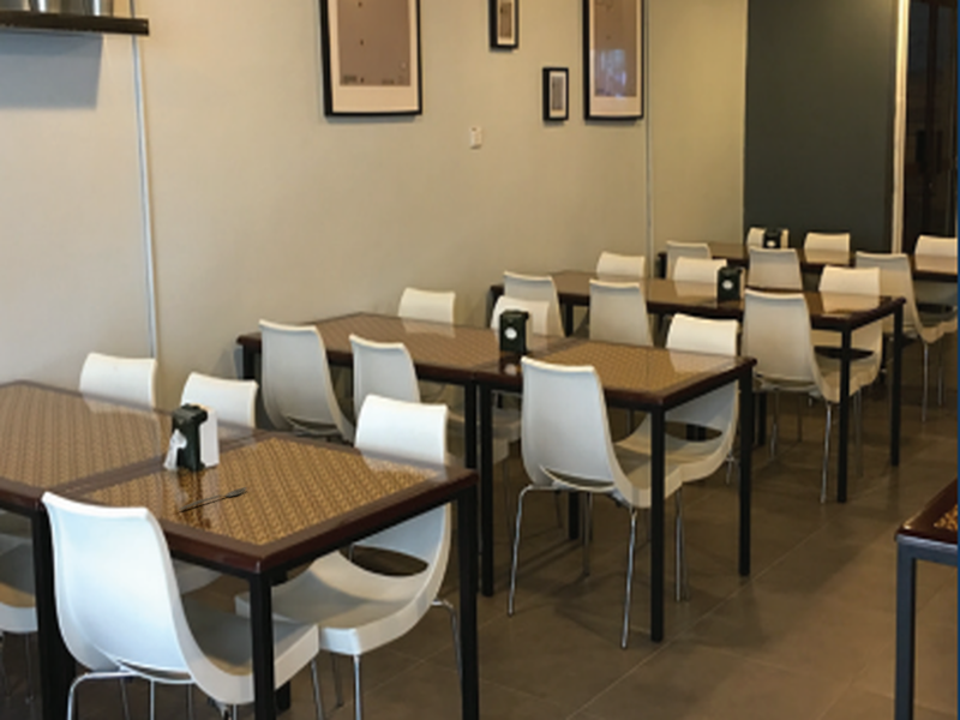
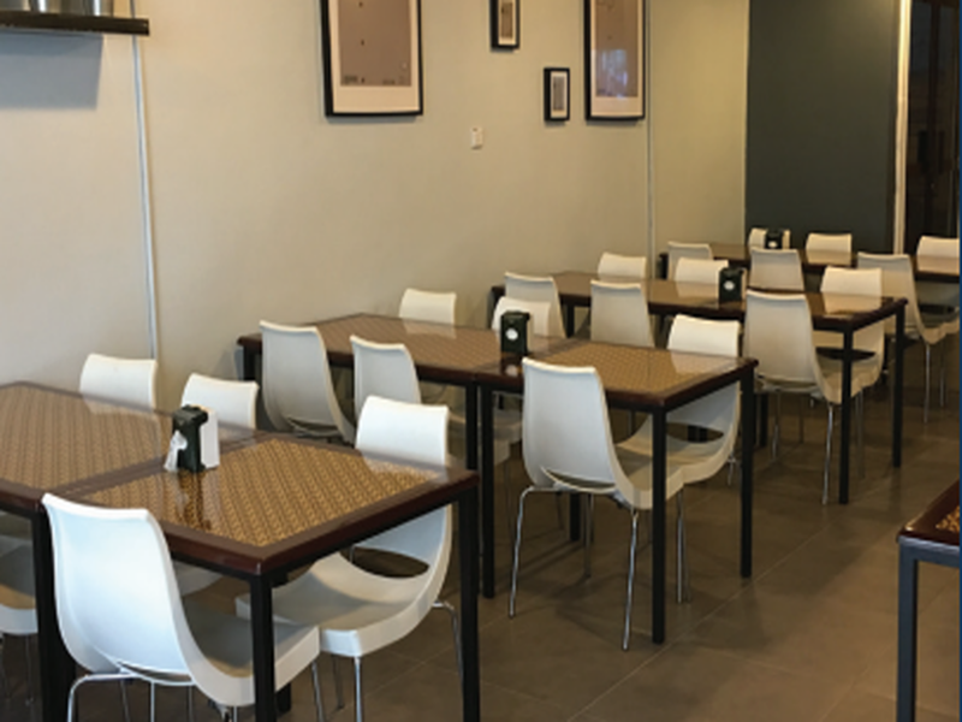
- spoon [178,486,248,511]
